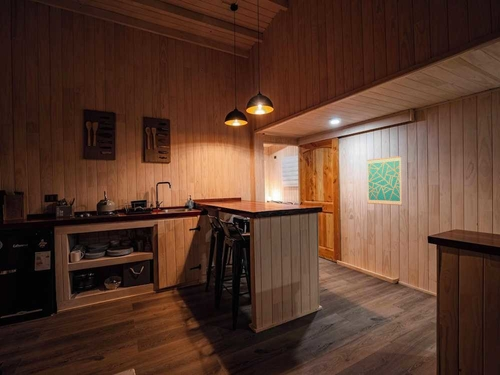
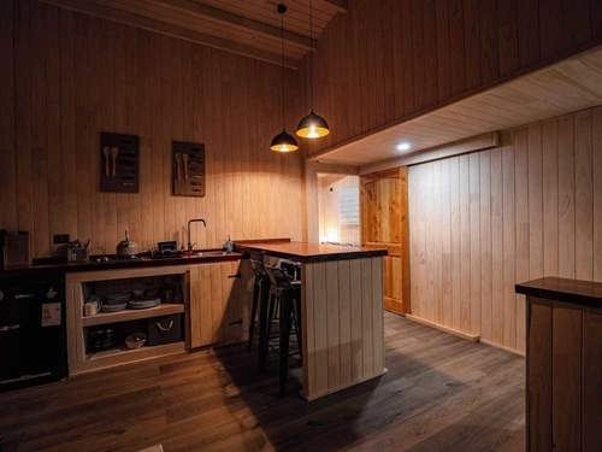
- wall art [366,155,403,206]
